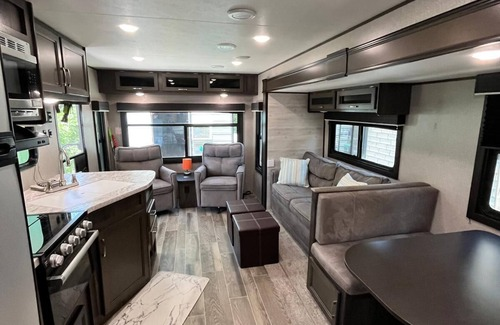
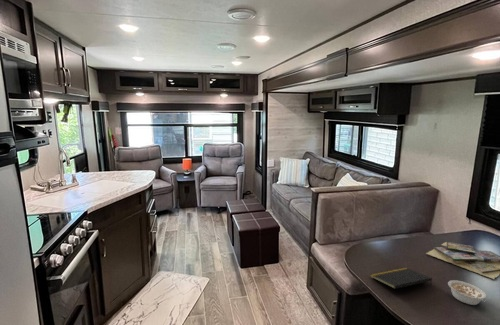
+ notepad [369,266,433,290]
+ legume [447,279,487,306]
+ video game cases [425,241,500,280]
